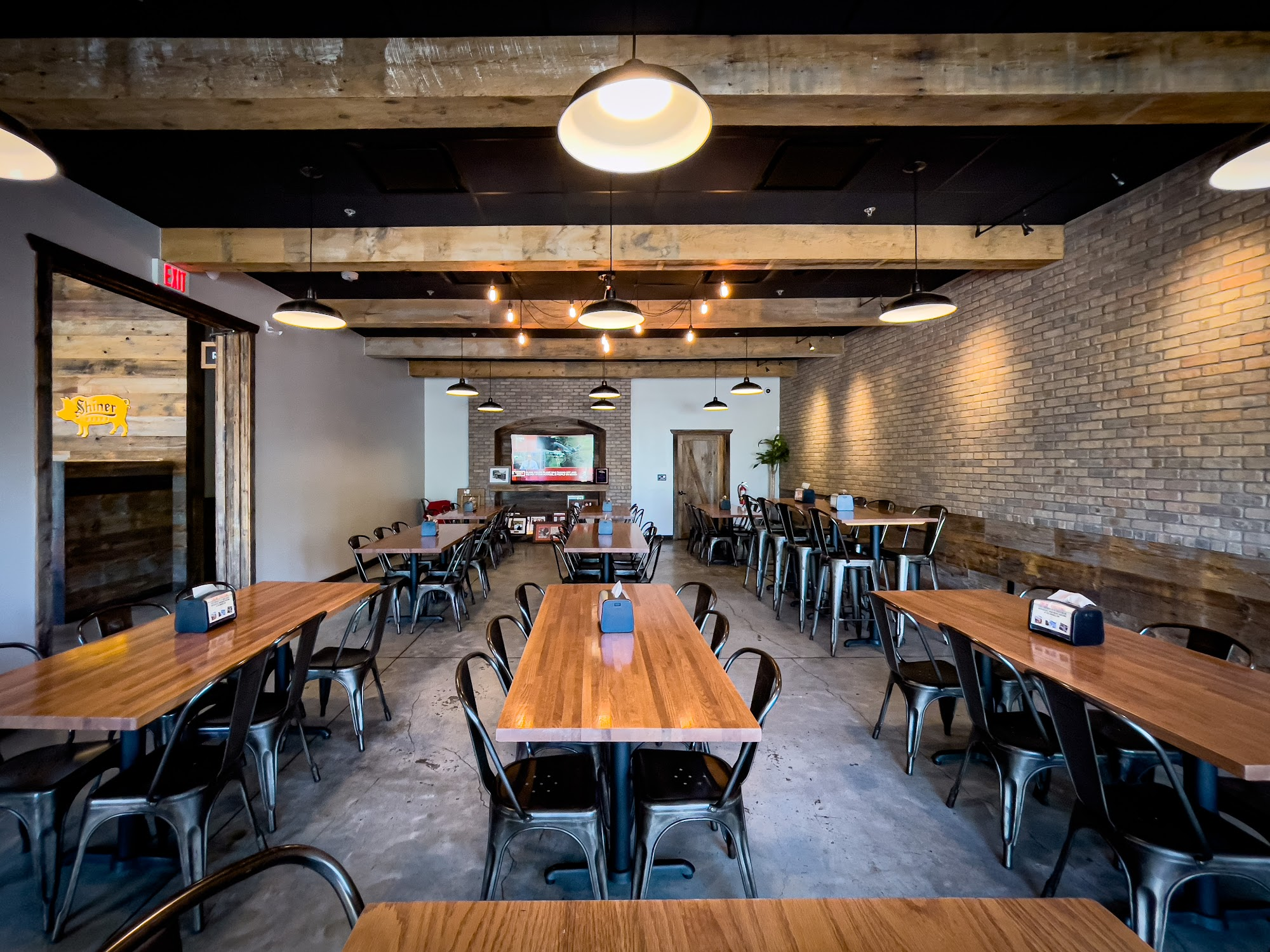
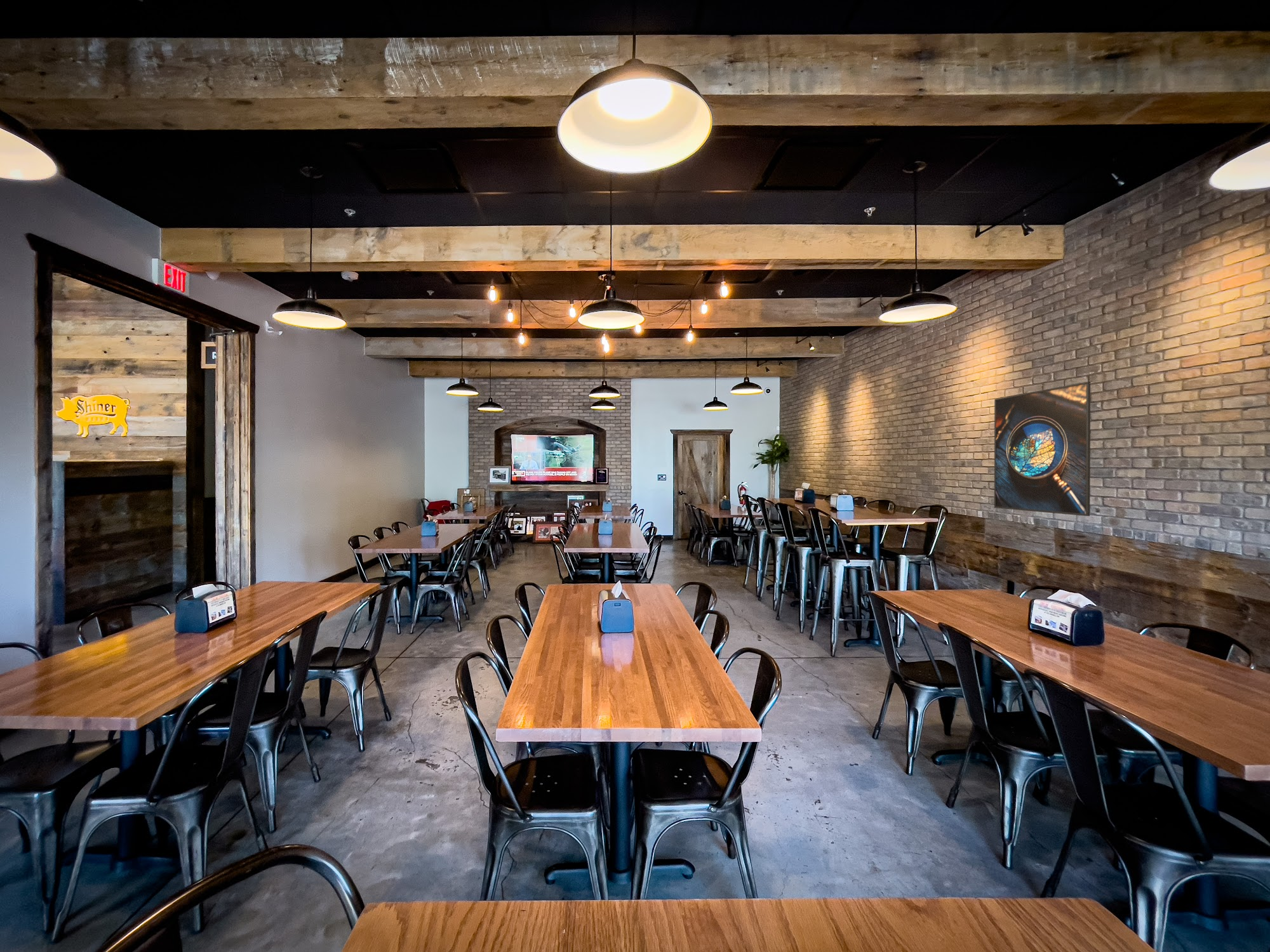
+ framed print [994,381,1091,517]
